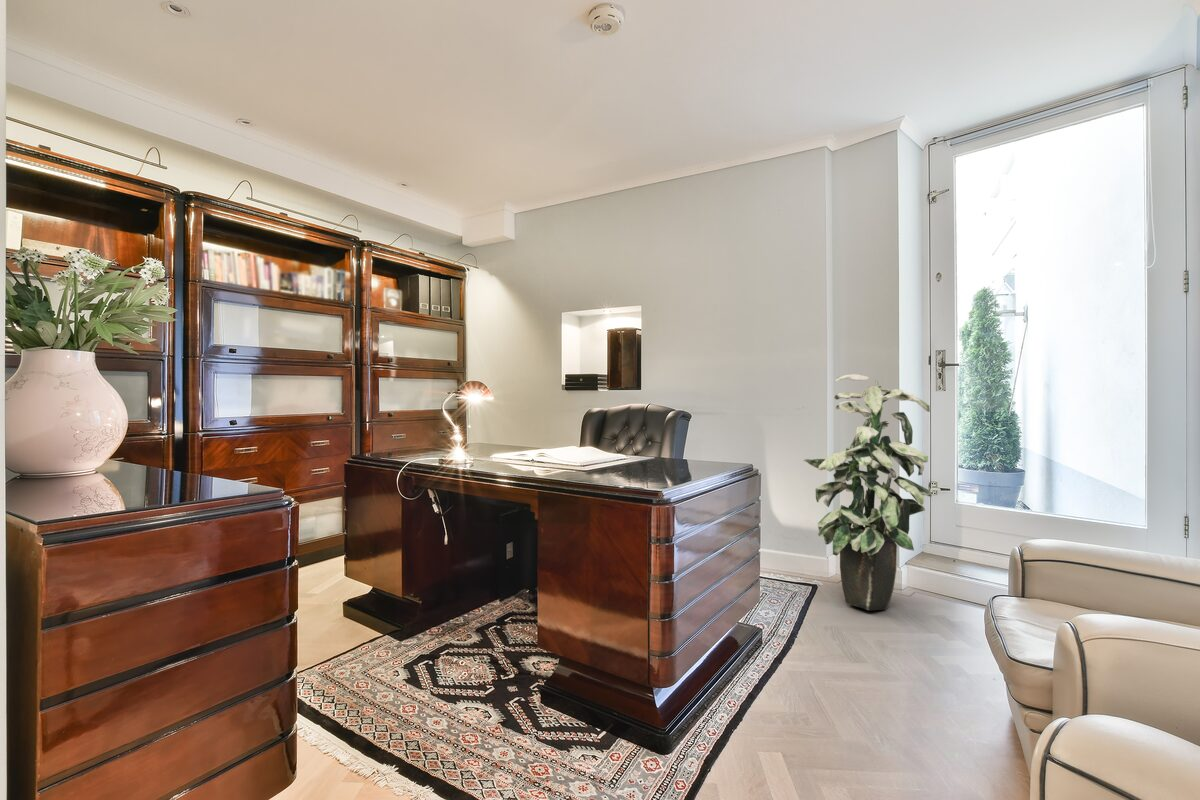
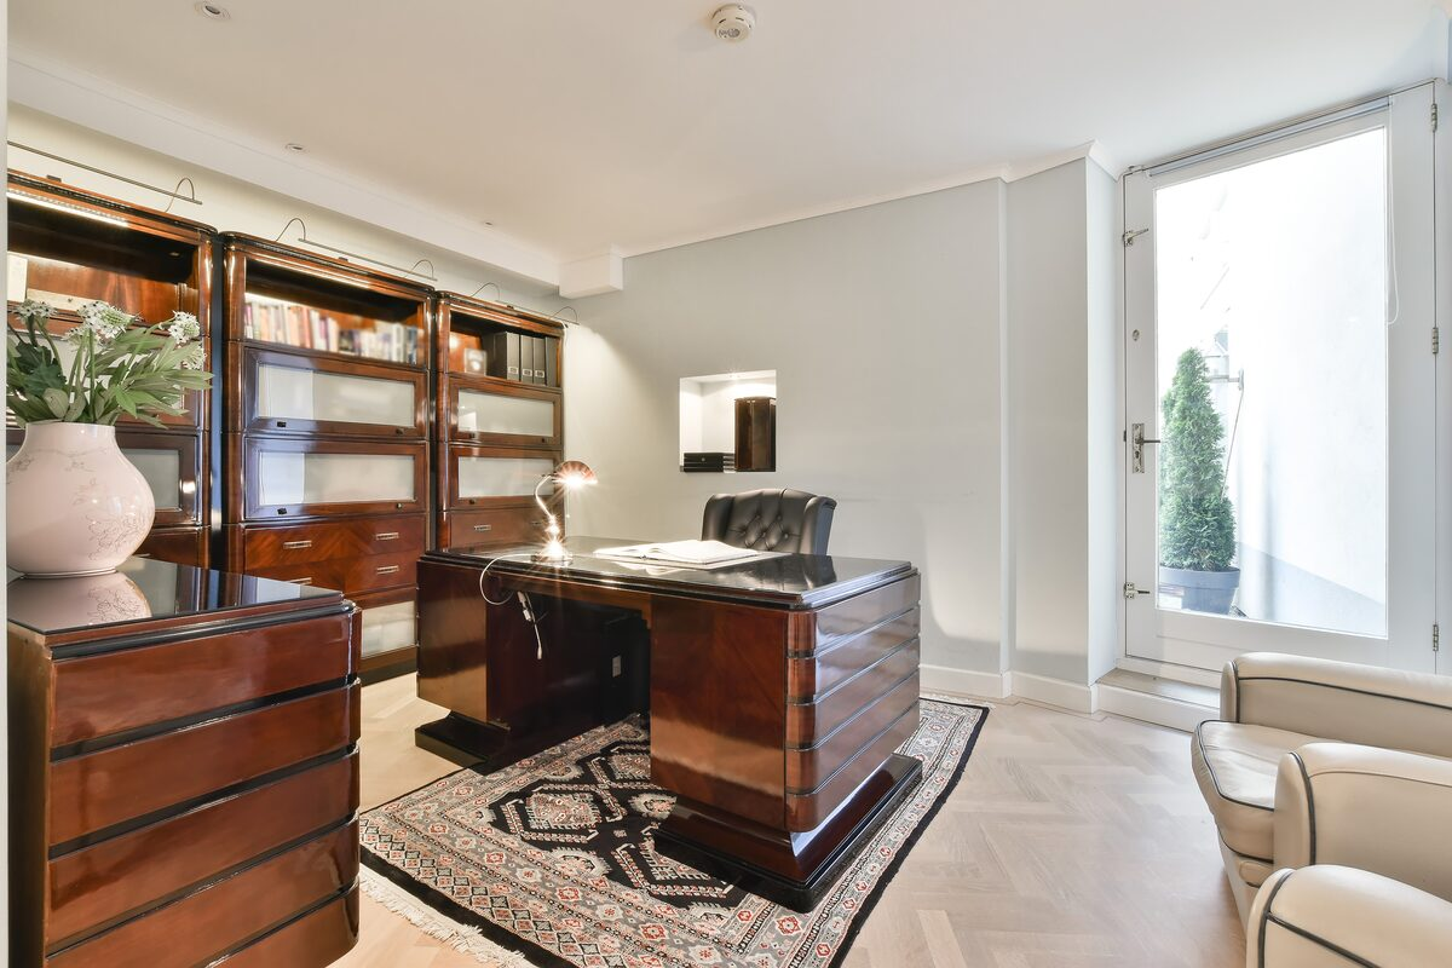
- indoor plant [803,373,932,611]
